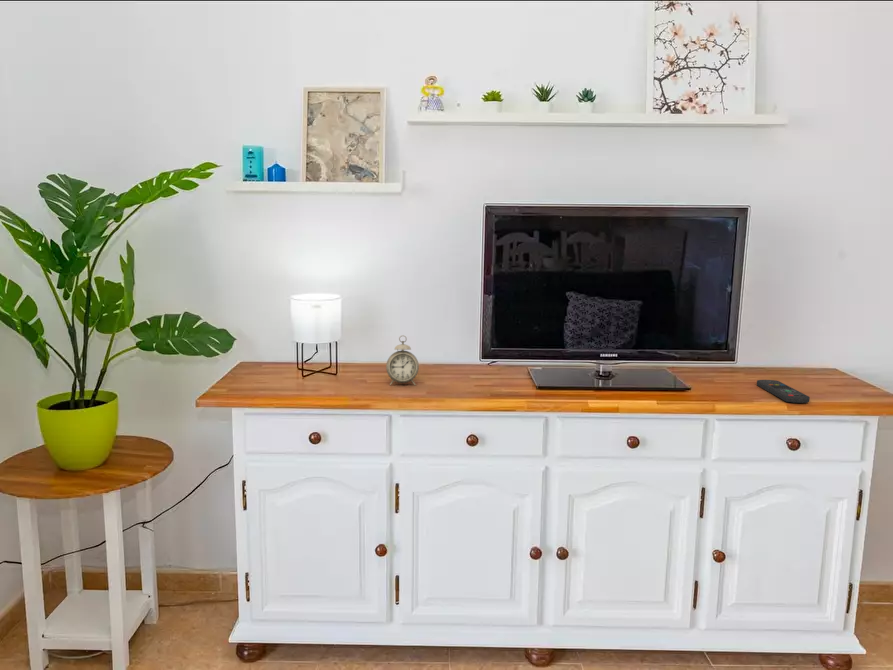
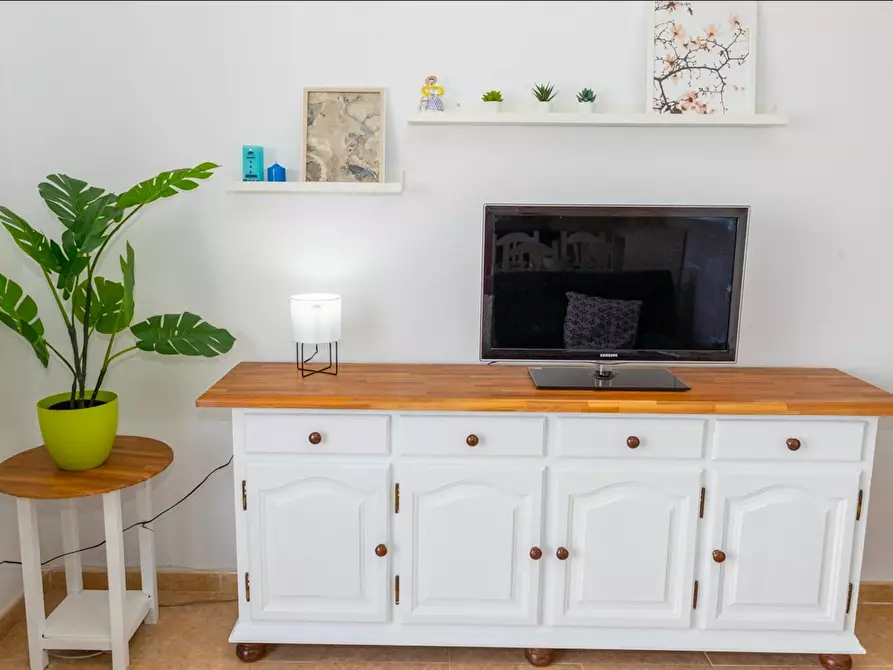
- alarm clock [385,334,420,386]
- remote control [756,379,811,404]
